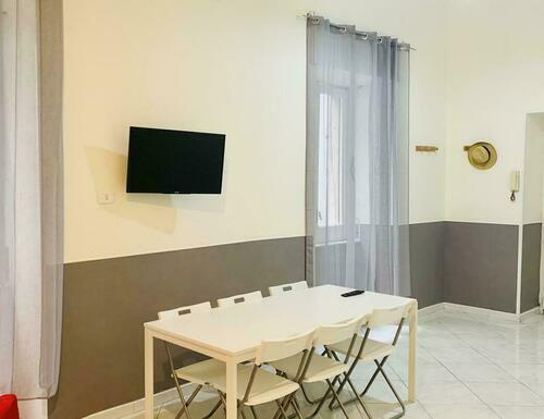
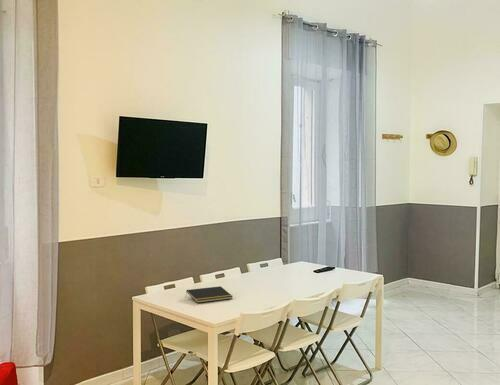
+ notepad [184,285,234,304]
